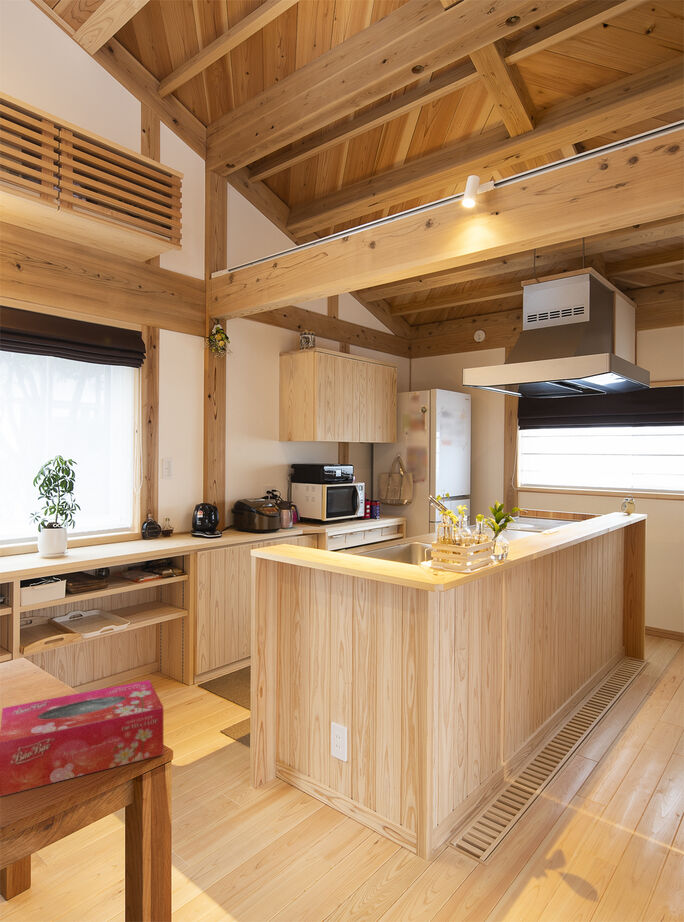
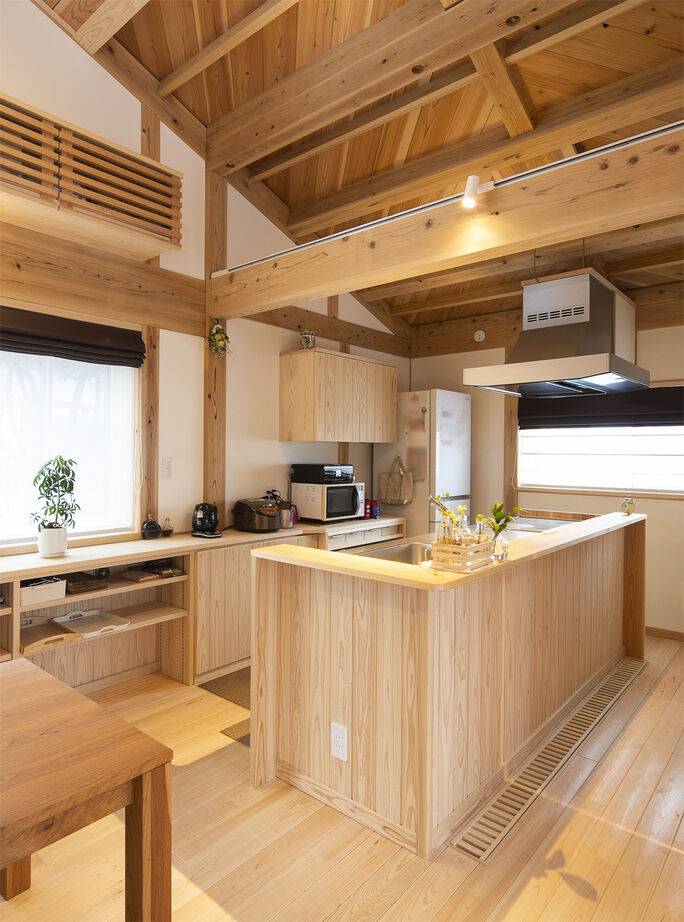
- tissue box [0,679,164,797]
